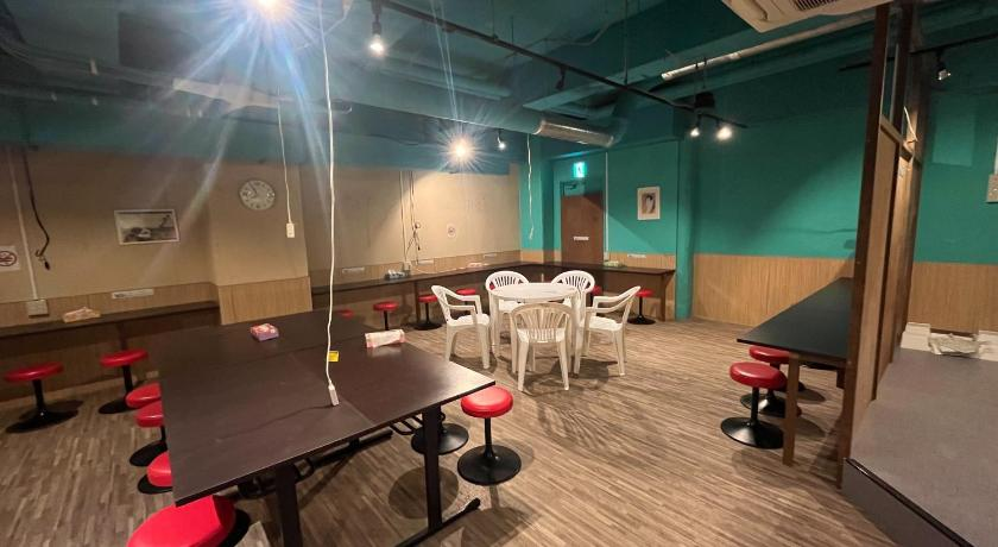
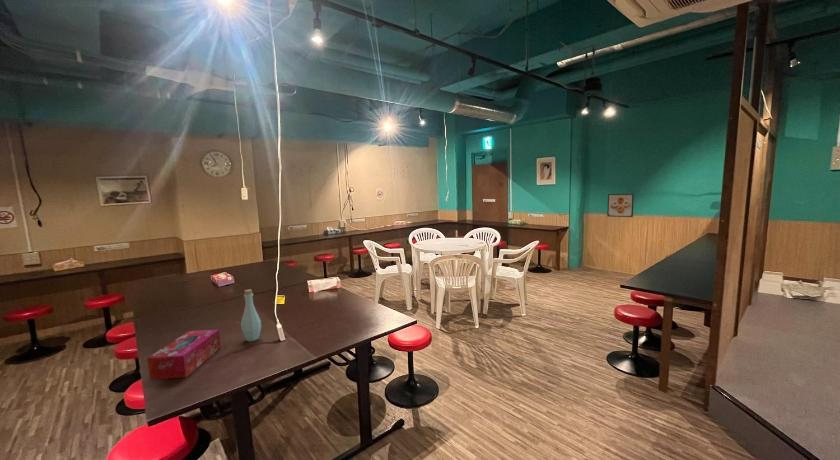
+ tissue box [146,329,221,381]
+ bottle [240,288,262,342]
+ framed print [606,193,635,218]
